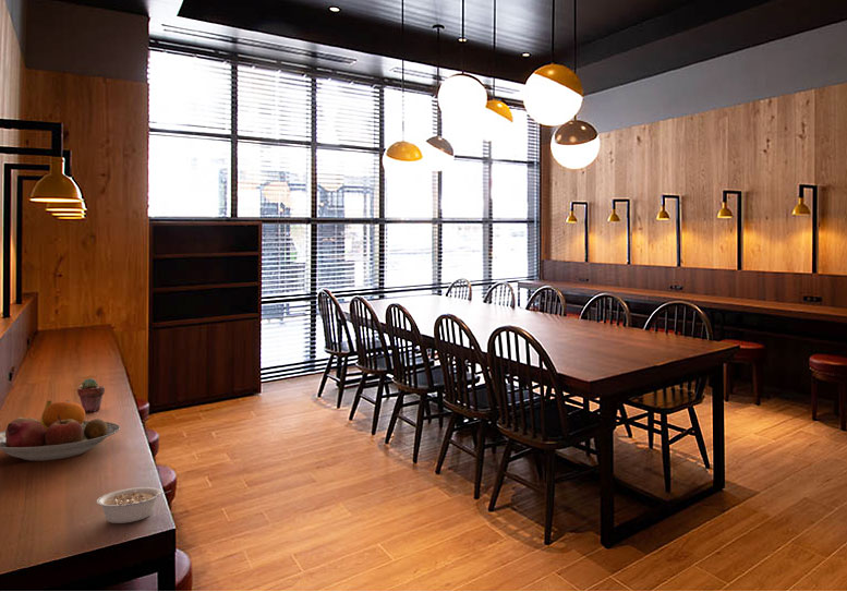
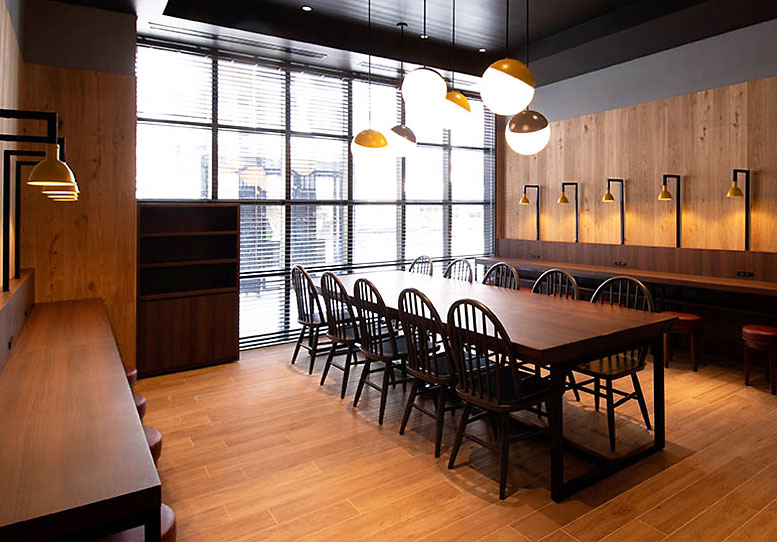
- fruit bowl [0,399,121,462]
- potted succulent [76,377,106,412]
- legume [96,486,171,524]
